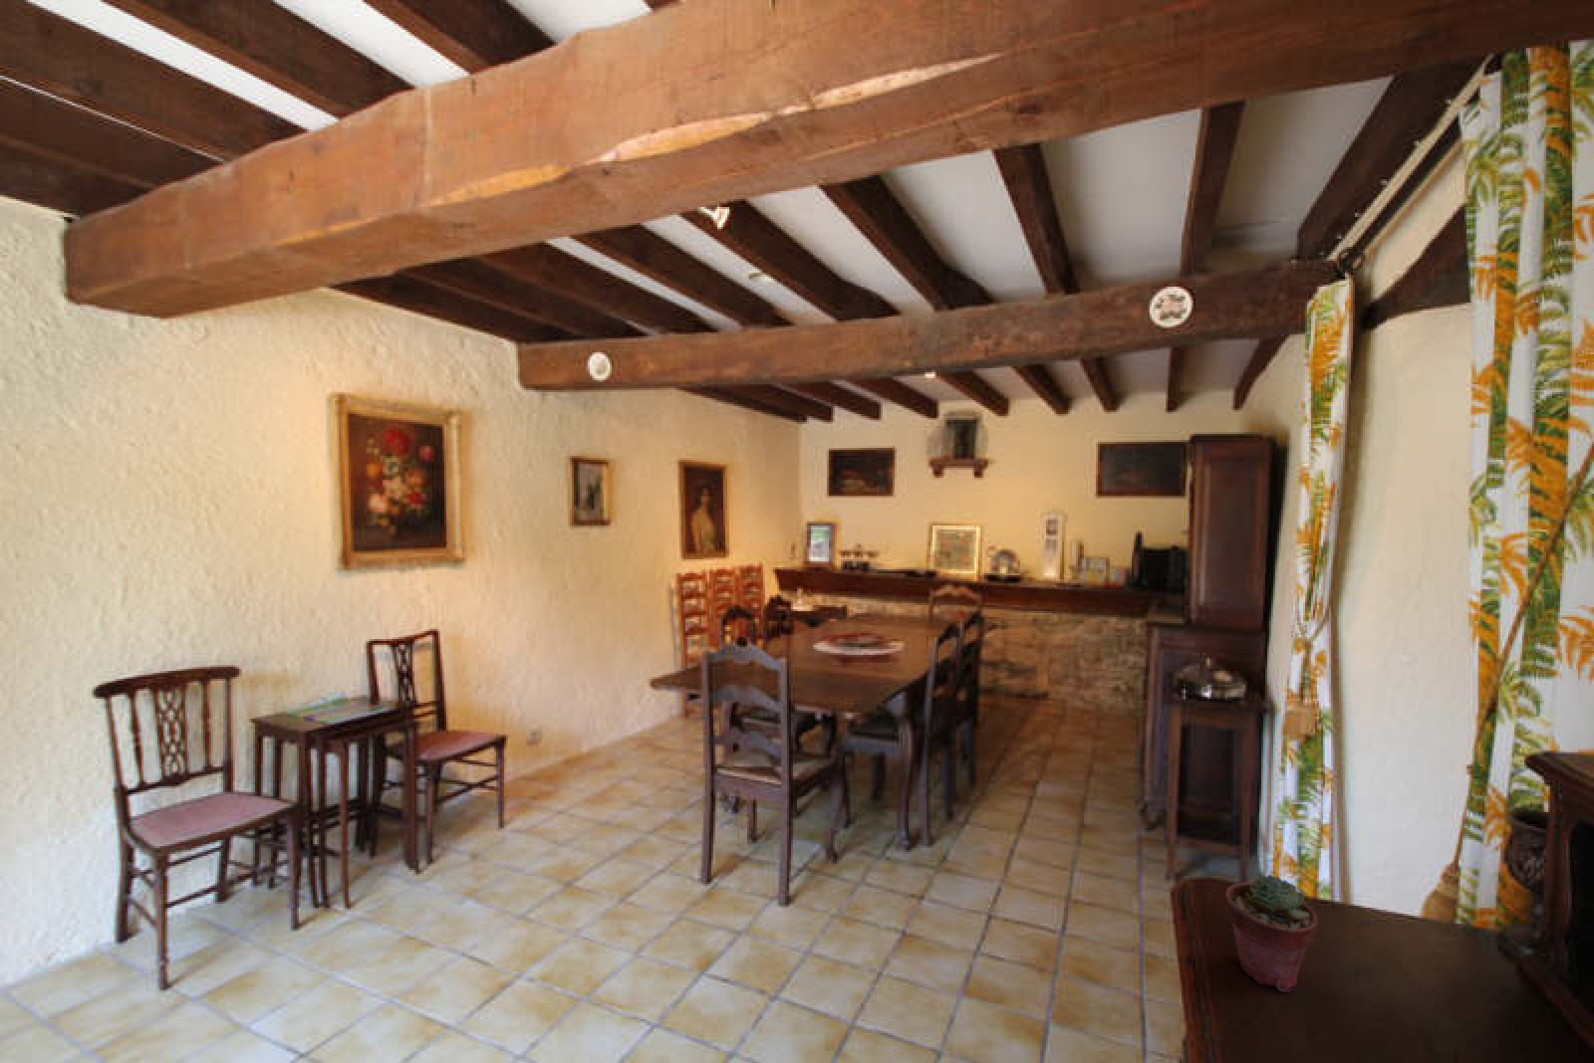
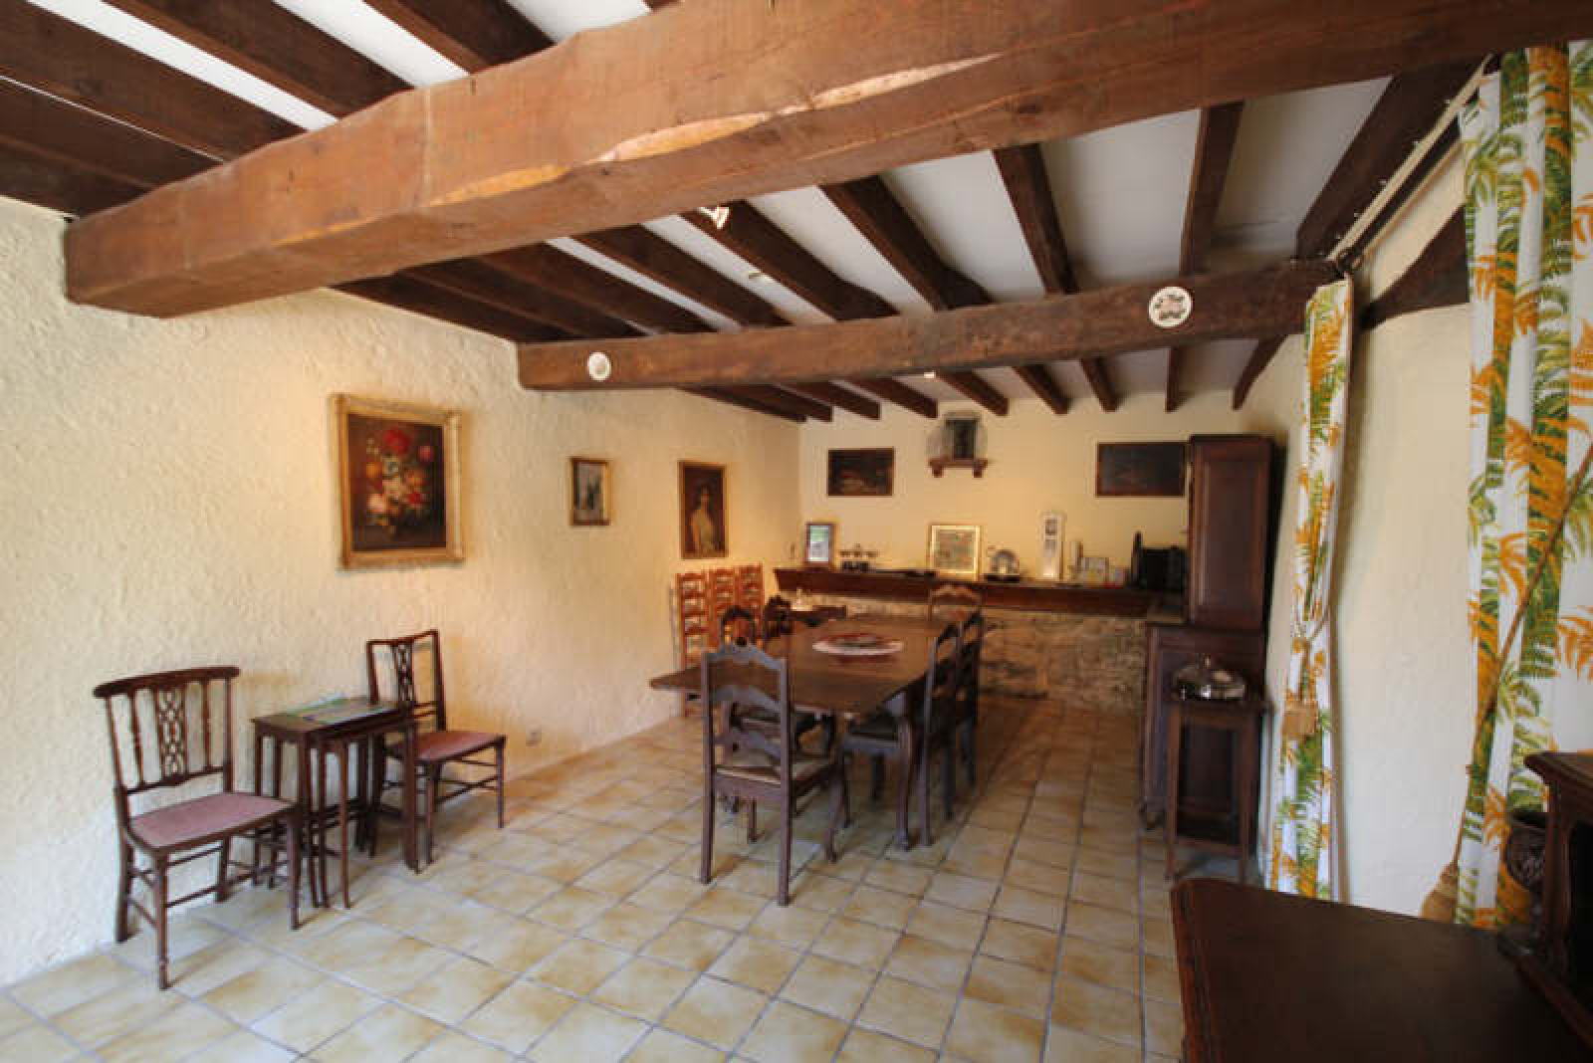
- potted succulent [1225,873,1319,993]
